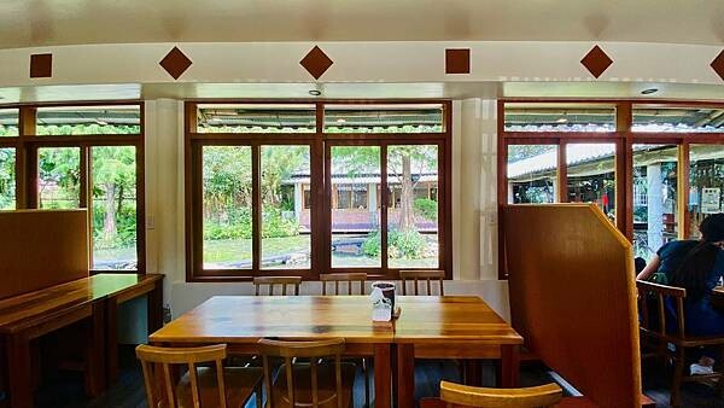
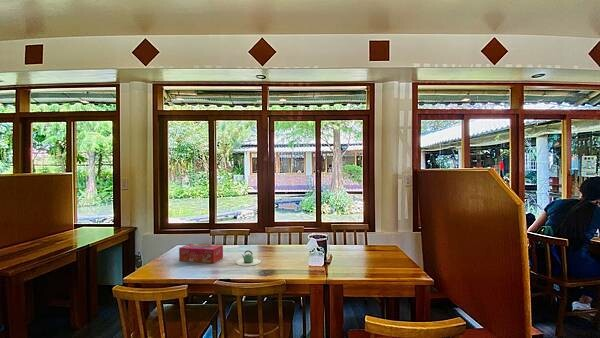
+ teapot [235,249,262,267]
+ tissue box [178,243,224,264]
